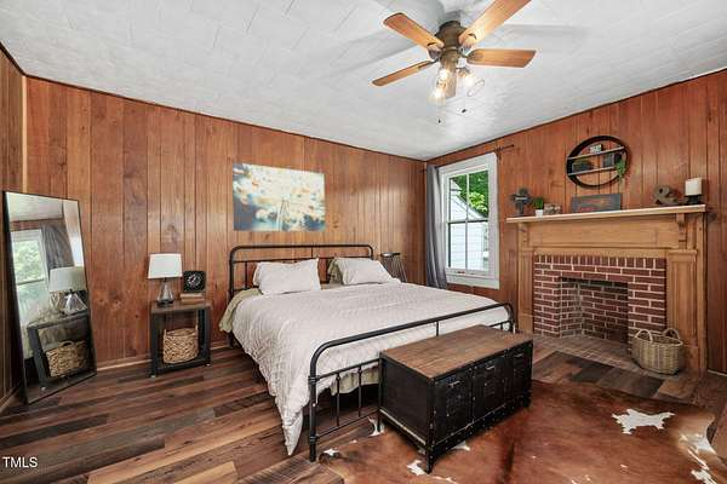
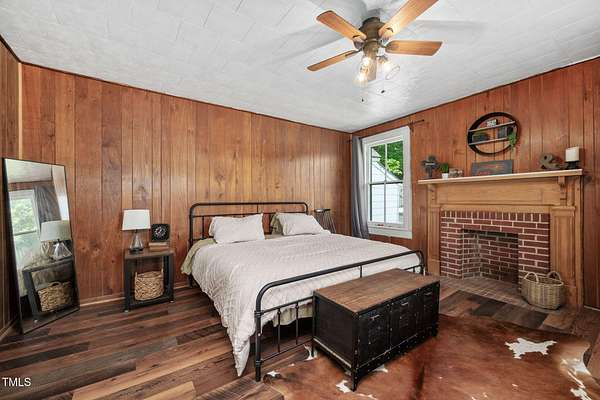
- wall art [231,161,326,232]
